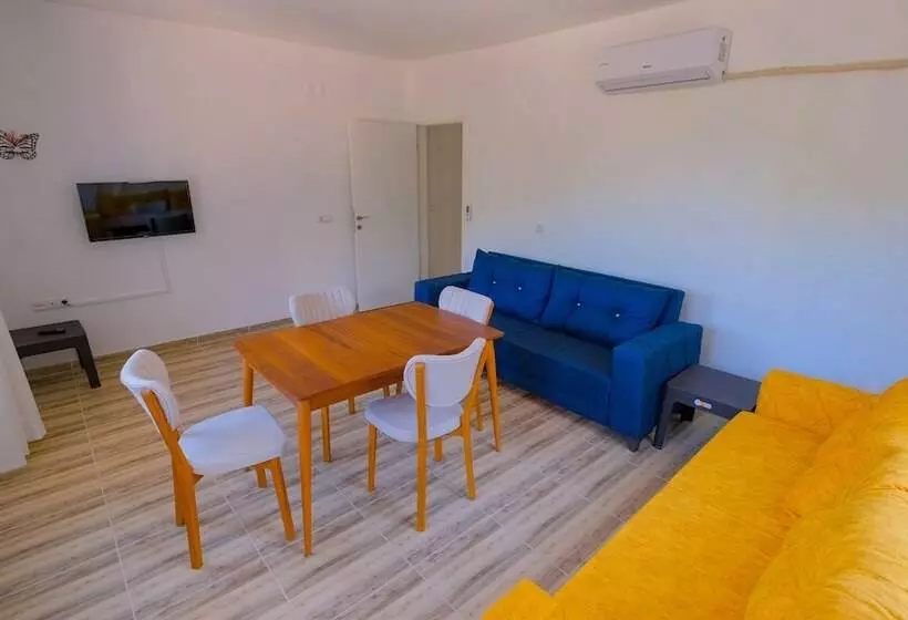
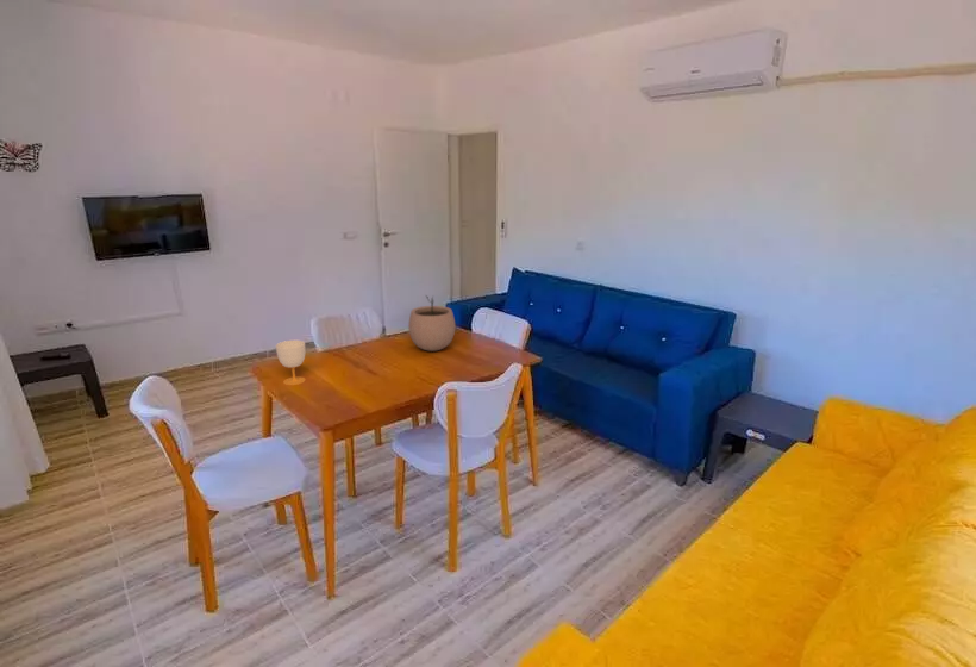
+ plant pot [407,294,456,353]
+ cup [275,339,307,386]
